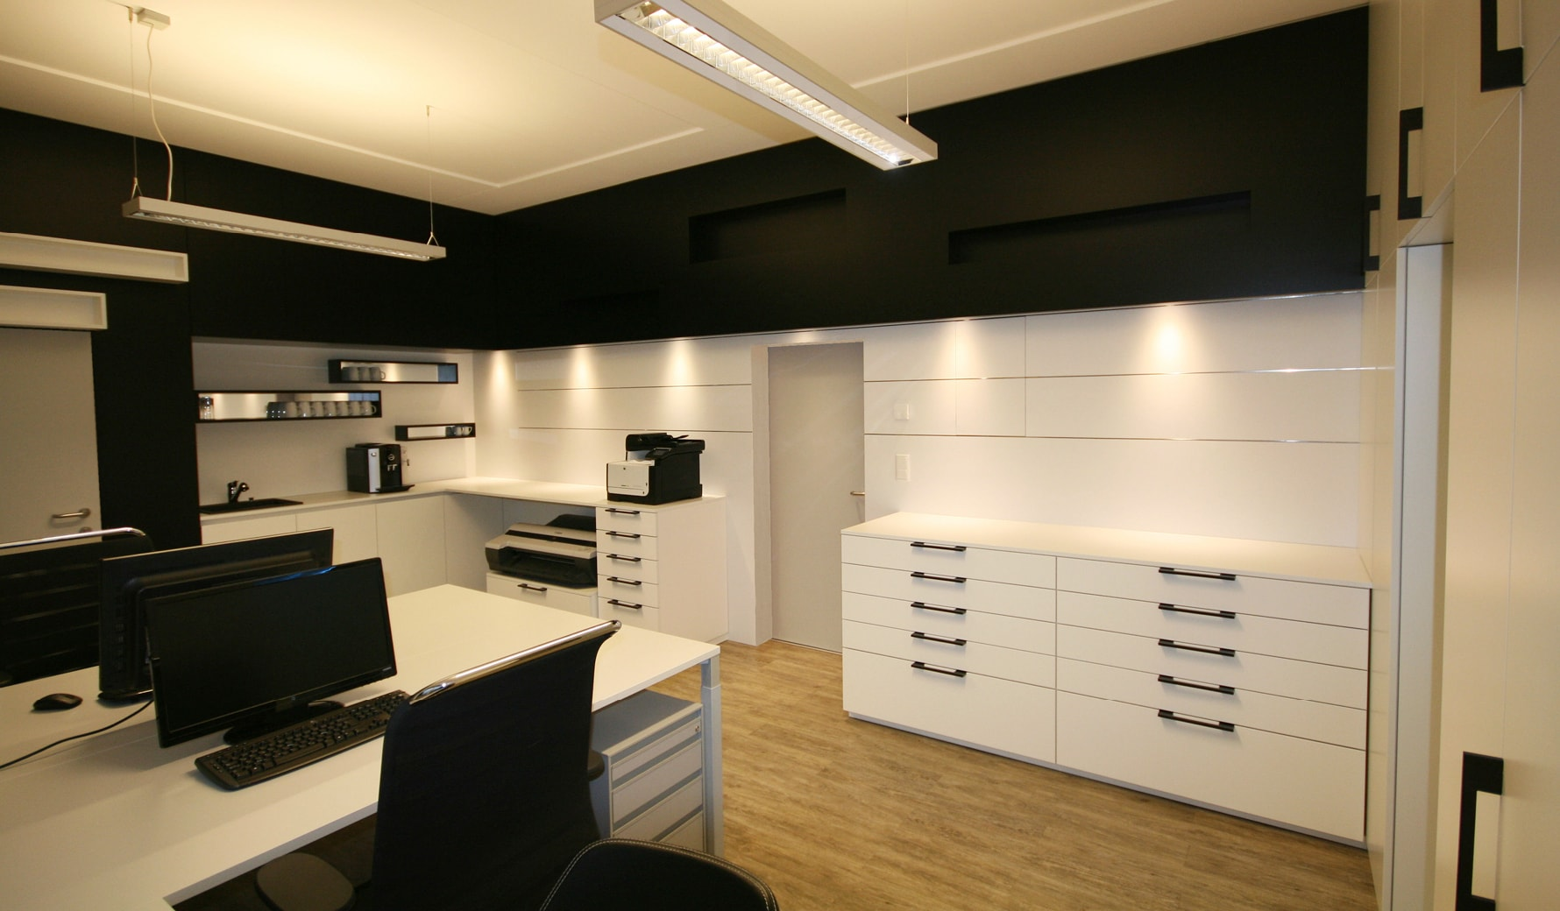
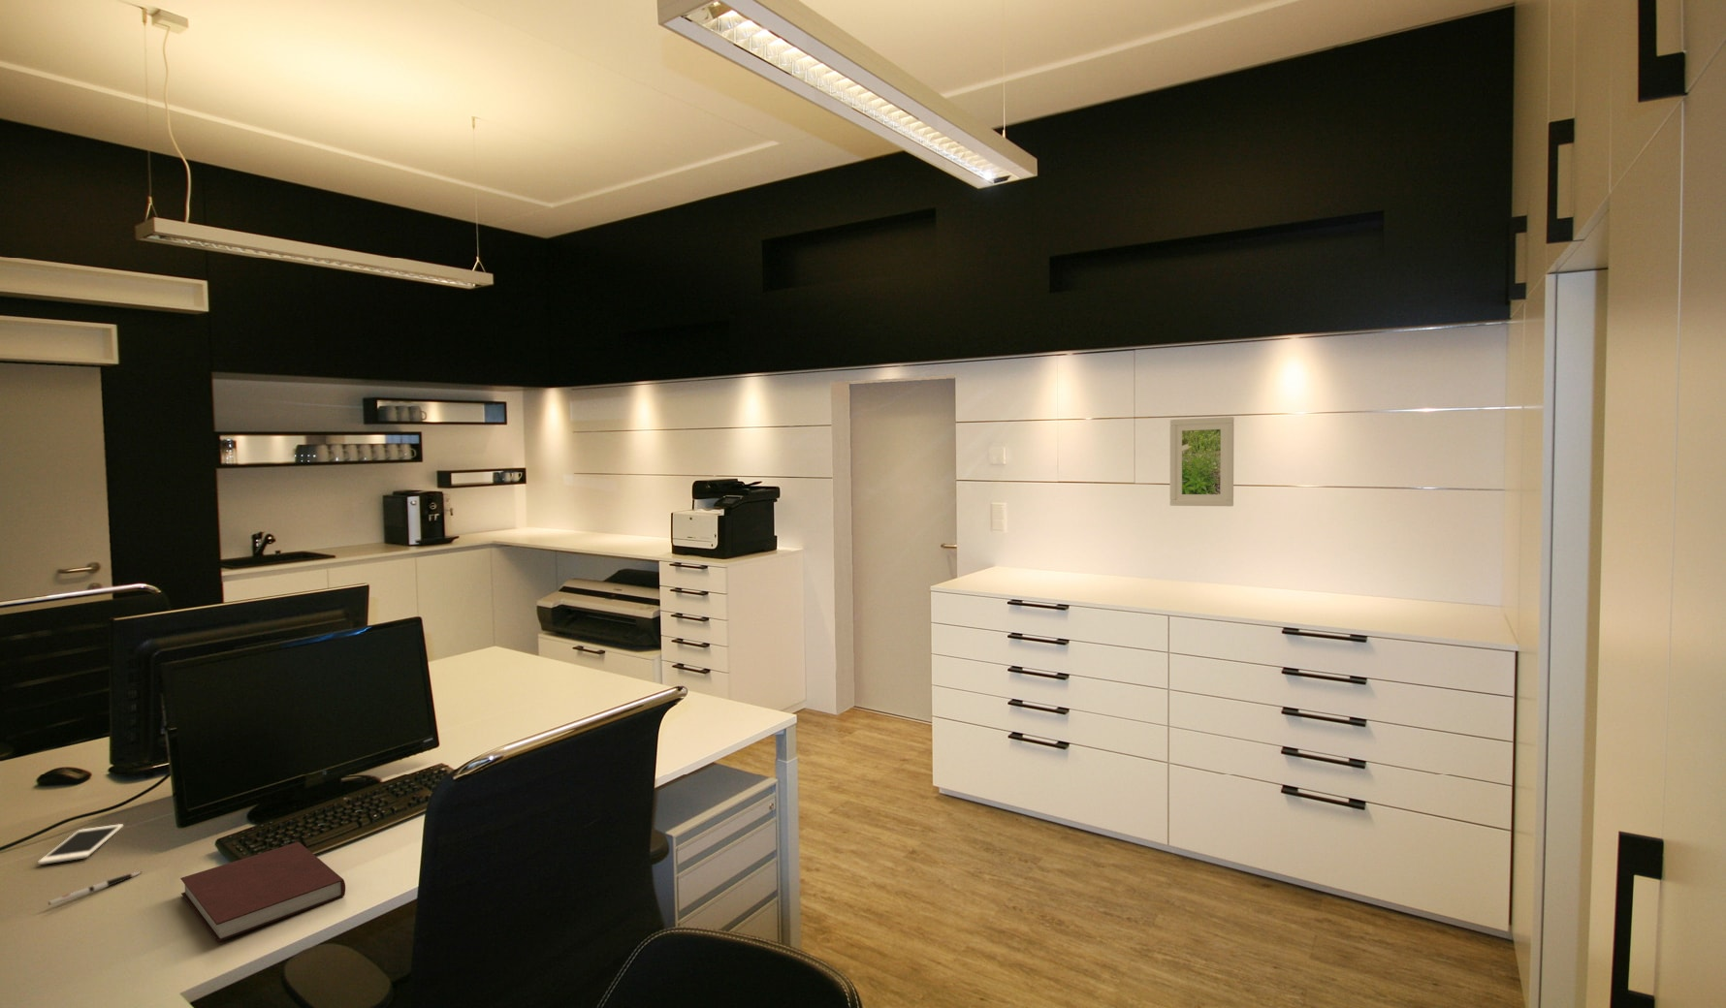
+ notebook [179,841,346,943]
+ pen [48,870,144,906]
+ cell phone [37,823,124,865]
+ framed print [1169,415,1234,506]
